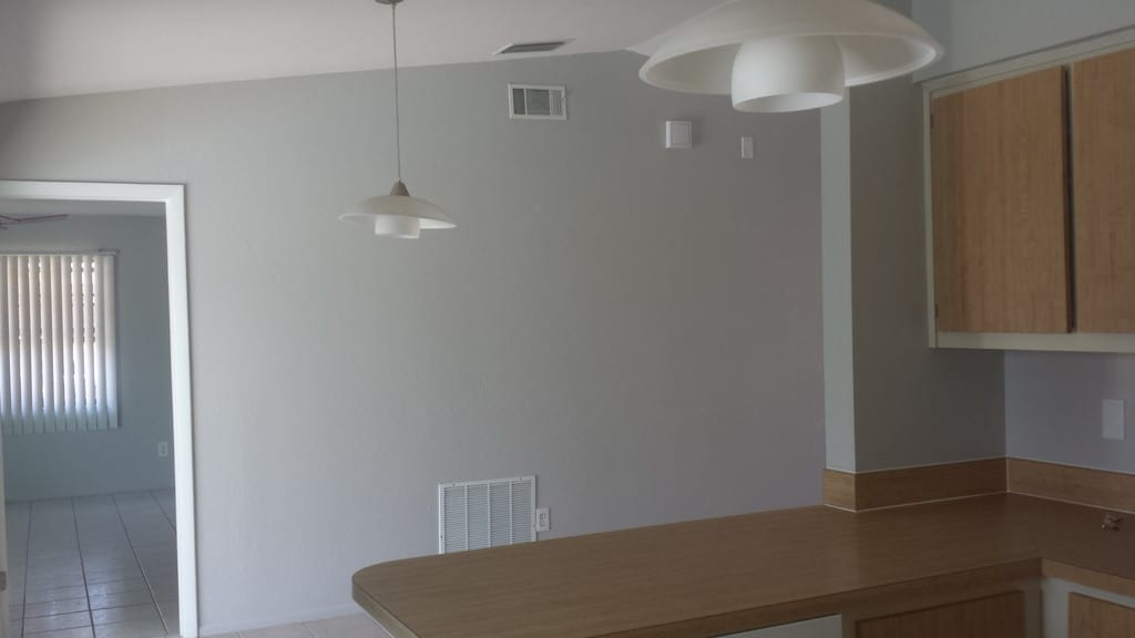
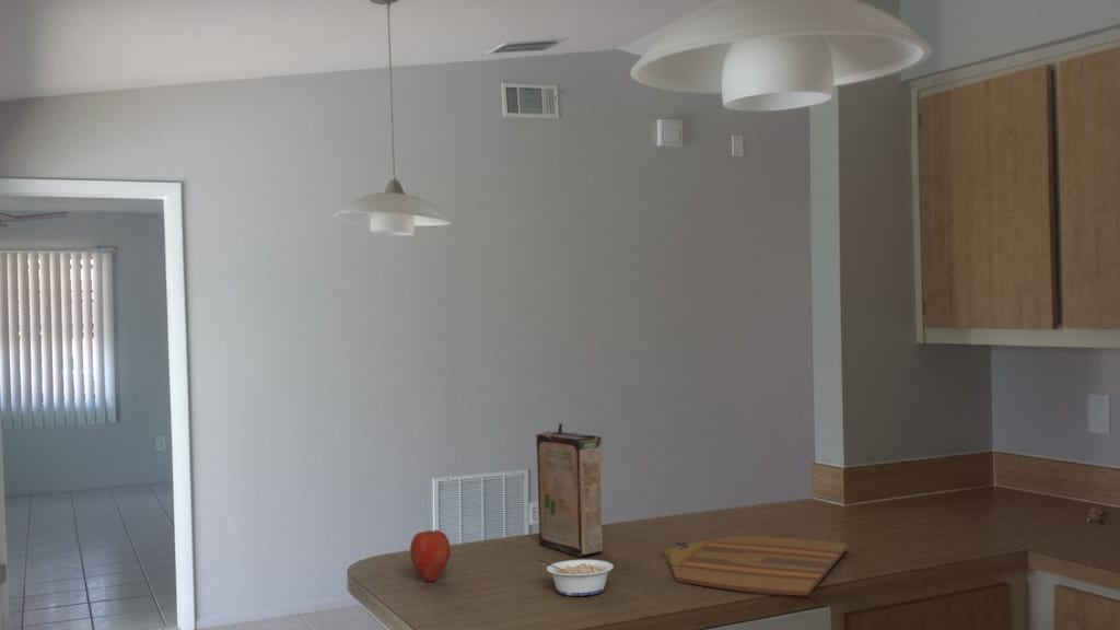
+ cutting board [662,535,849,597]
+ apple [409,529,452,583]
+ legume [535,558,615,597]
+ cereal box [535,422,605,558]
